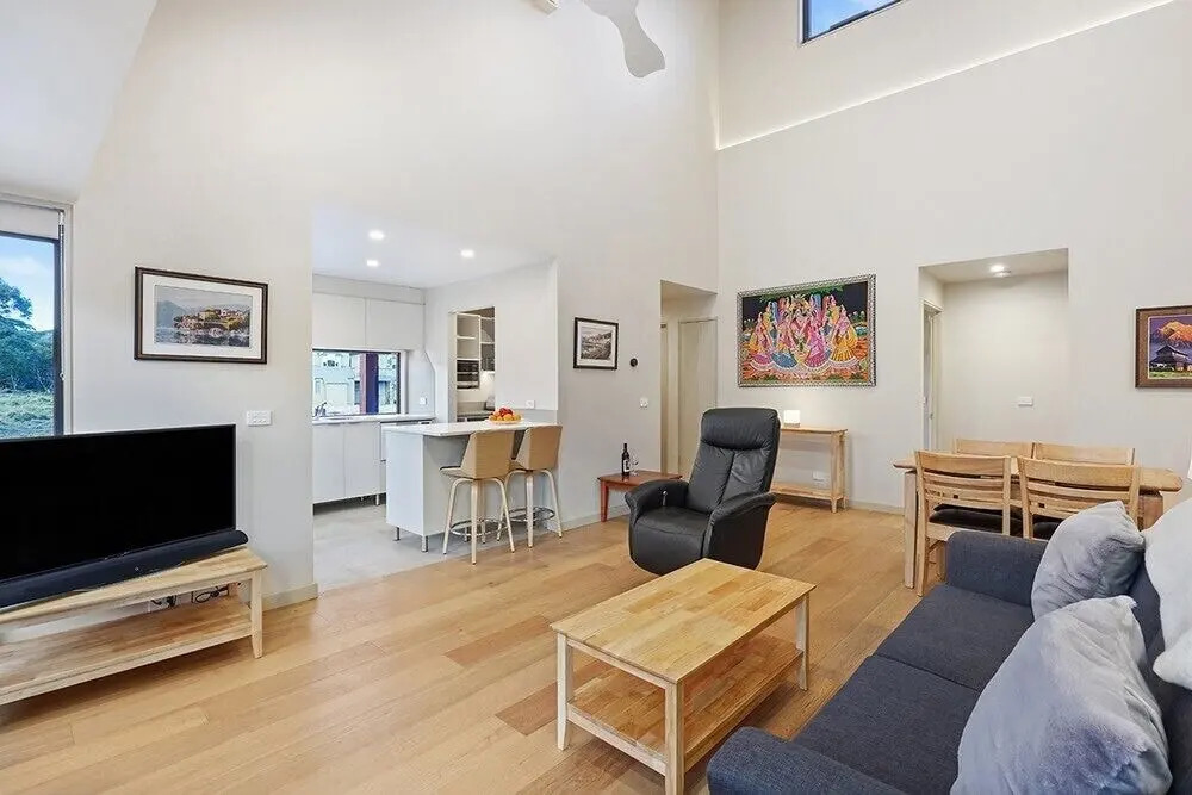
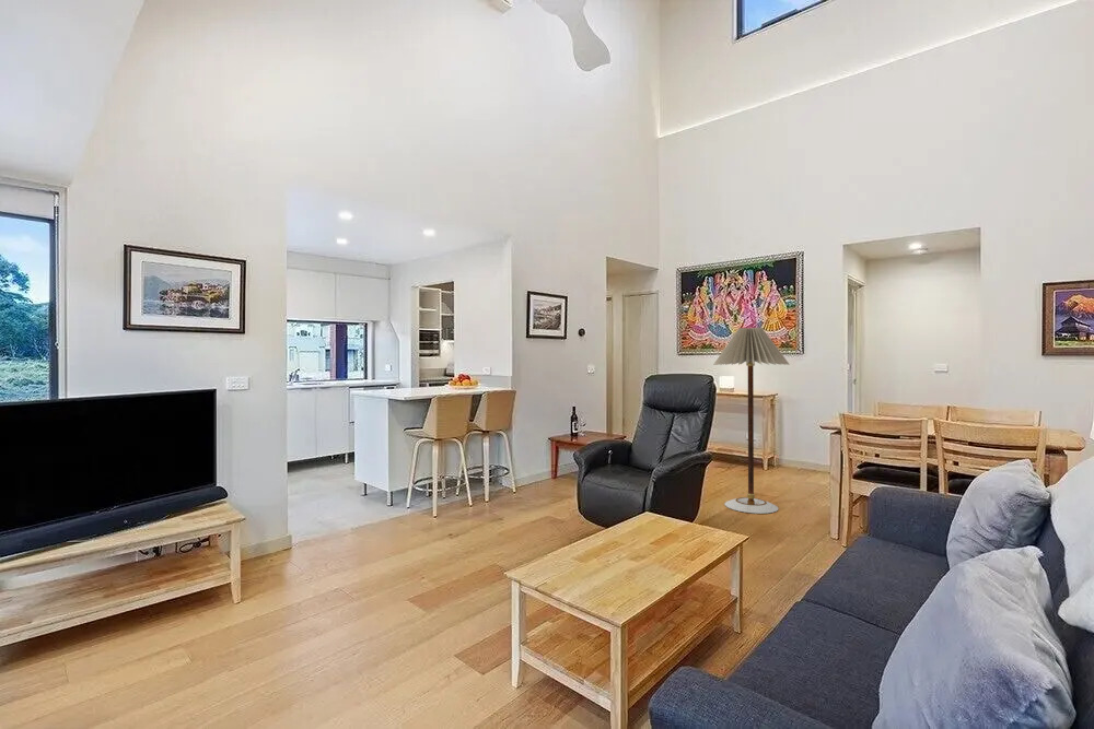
+ floor lamp [712,327,791,515]
